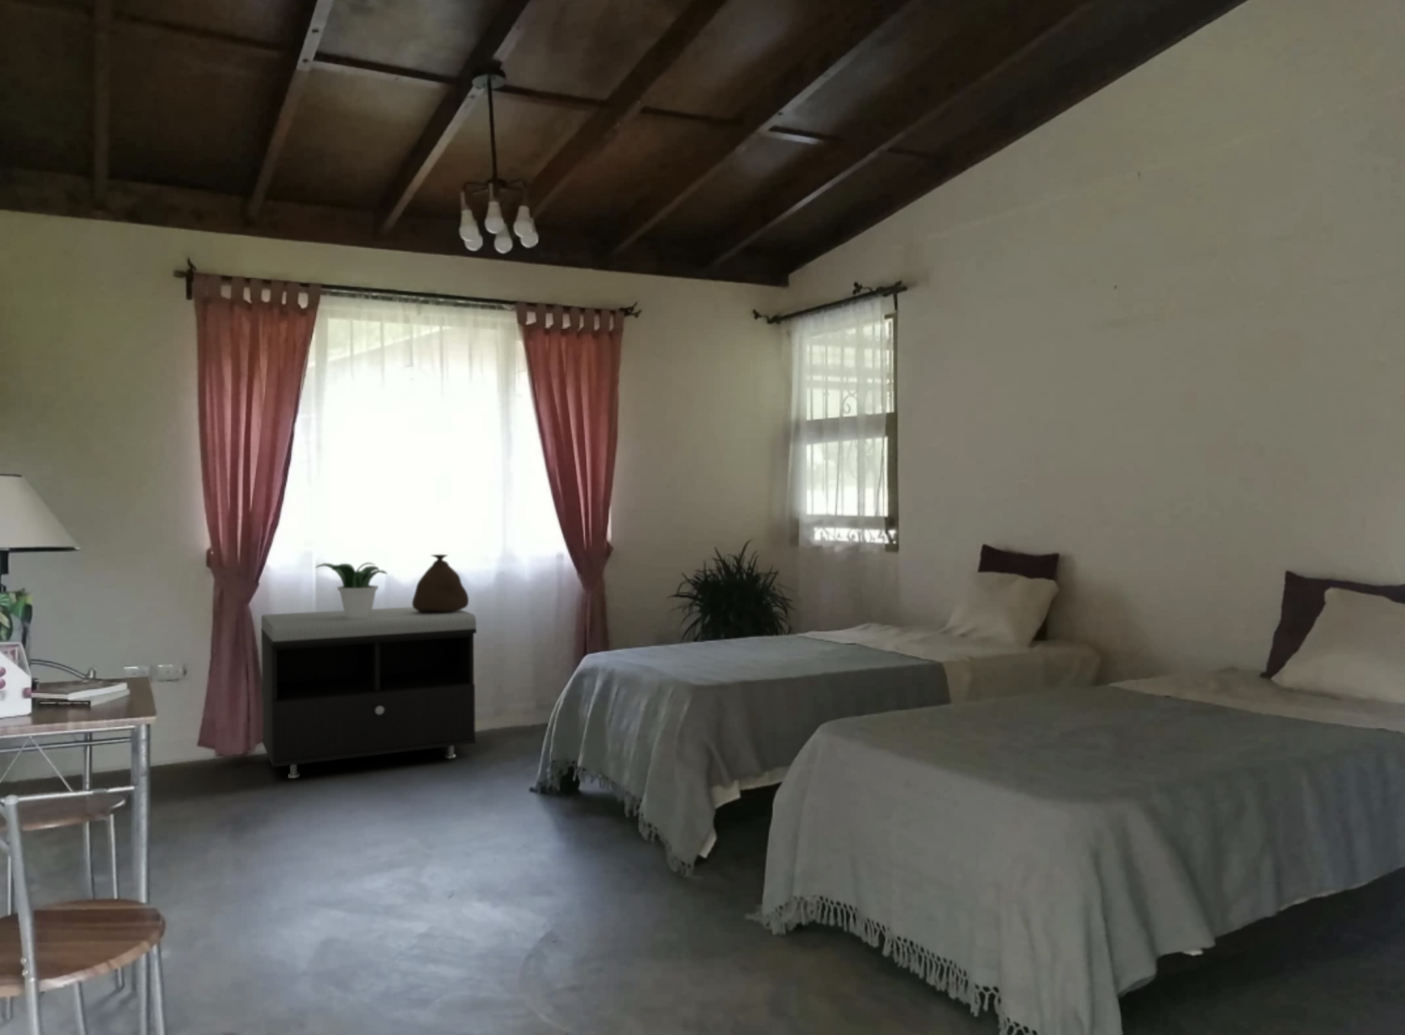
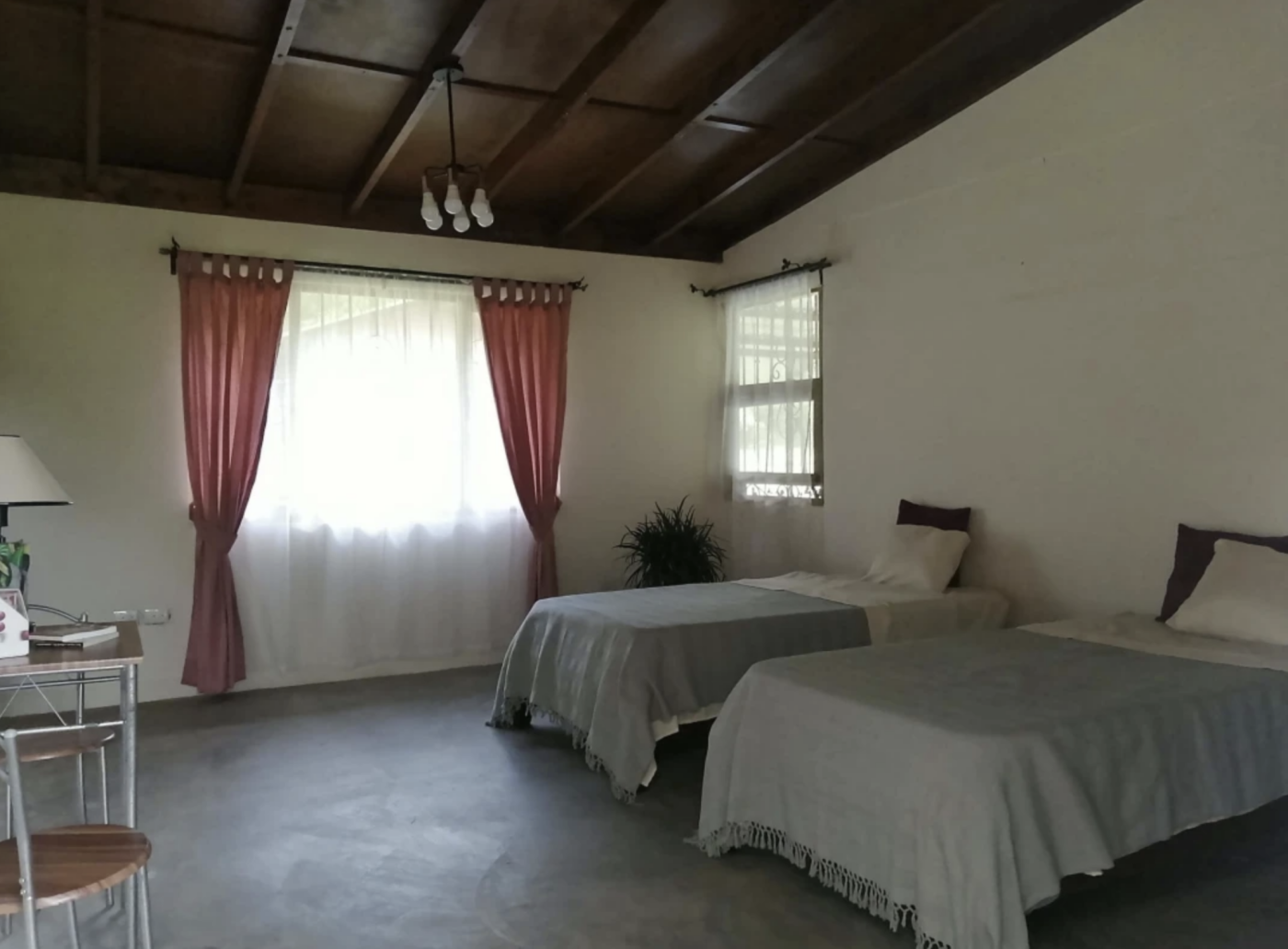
- bag [411,554,470,613]
- potted plant [314,562,388,617]
- storage bench [260,605,478,780]
